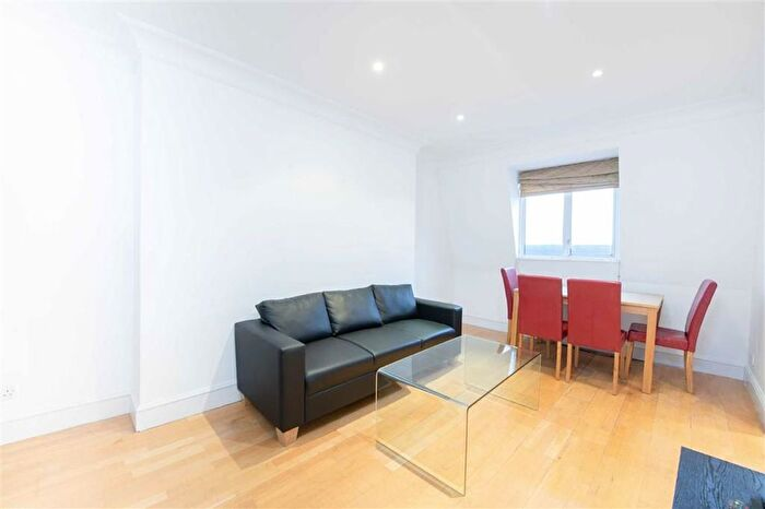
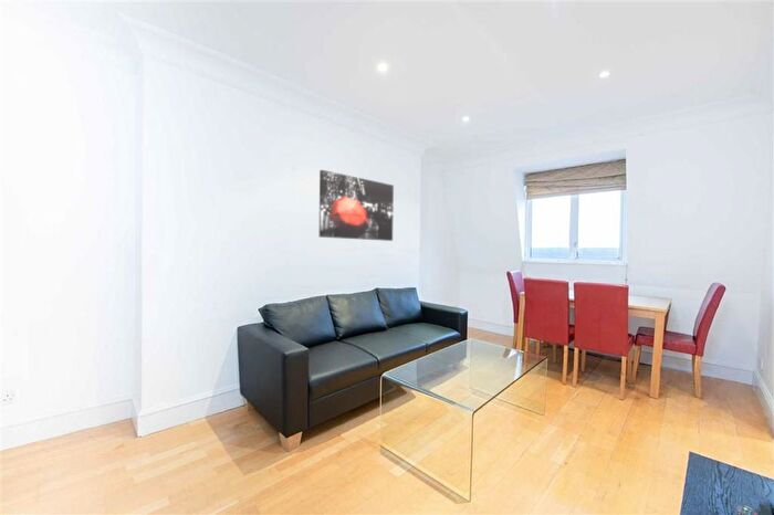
+ wall art [318,169,395,242]
